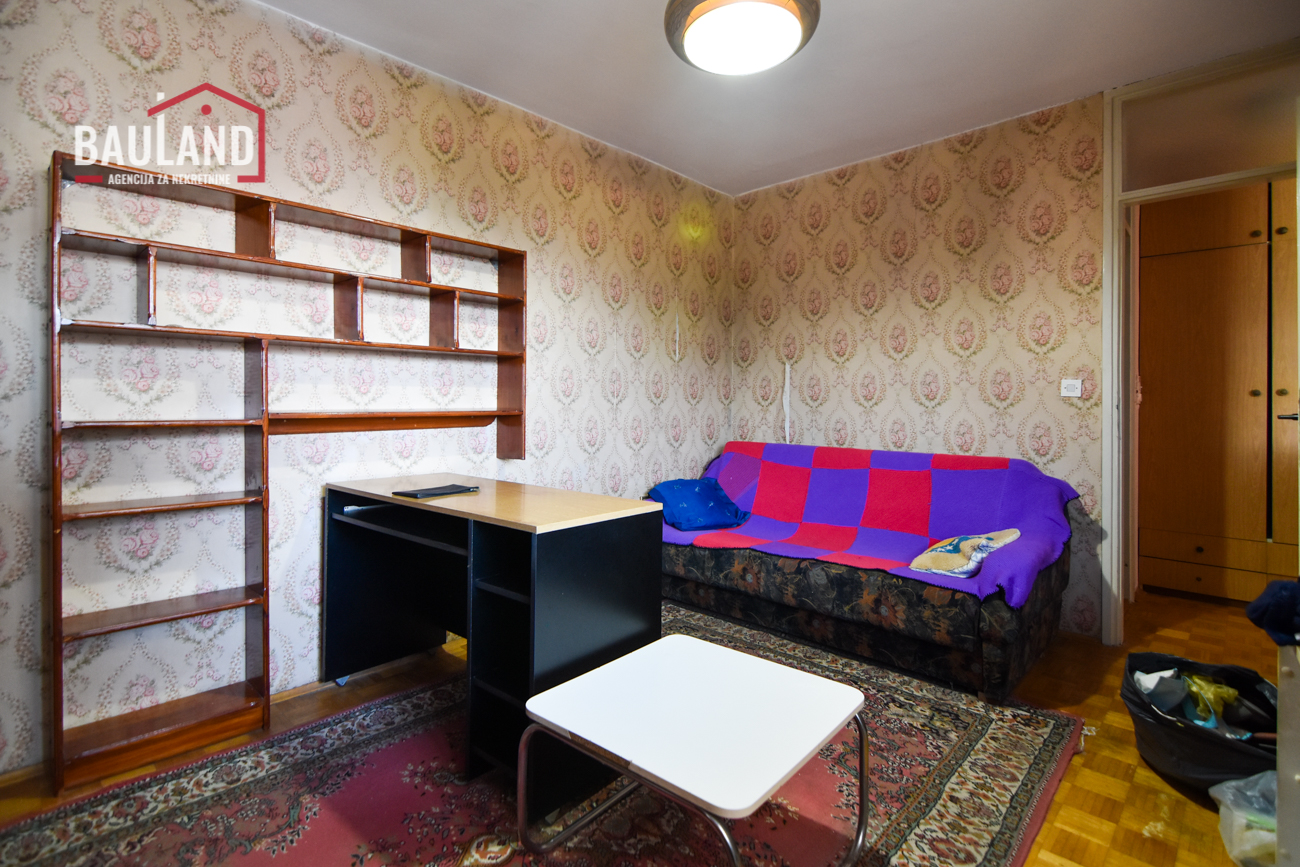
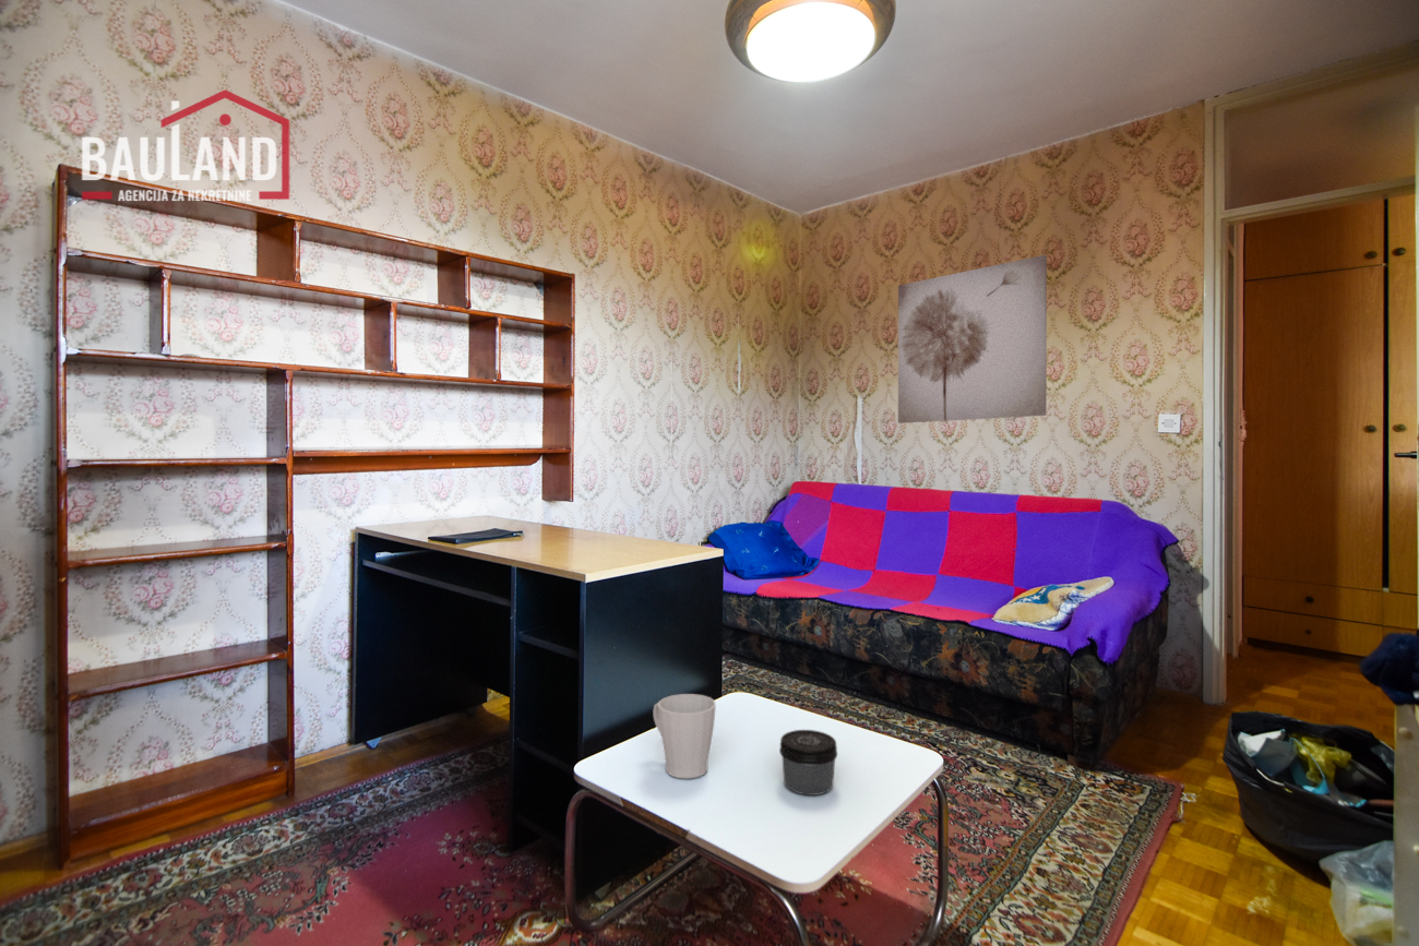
+ jar [778,729,838,797]
+ wall art [897,254,1048,424]
+ mug [652,693,717,779]
